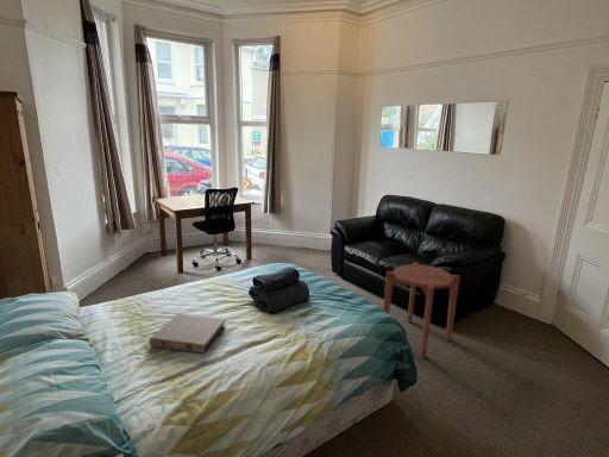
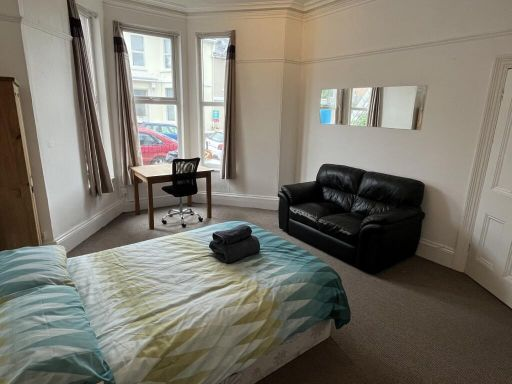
- side table [382,261,462,358]
- book [149,313,227,355]
